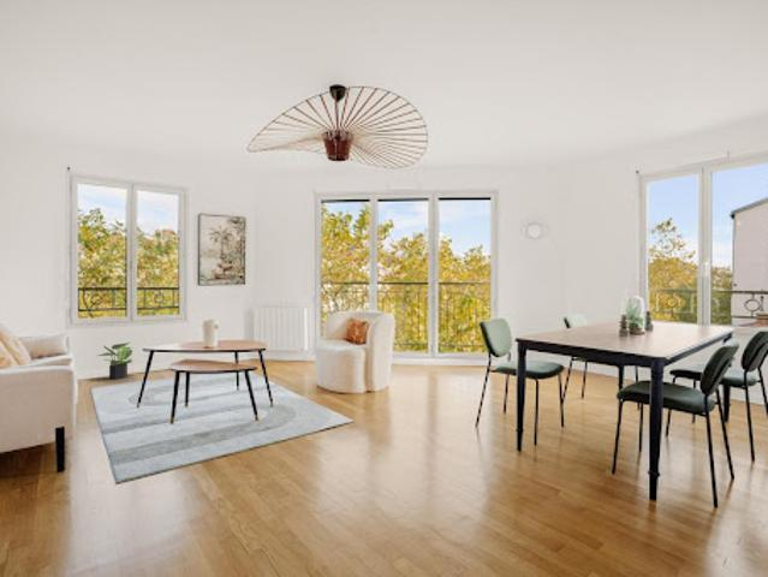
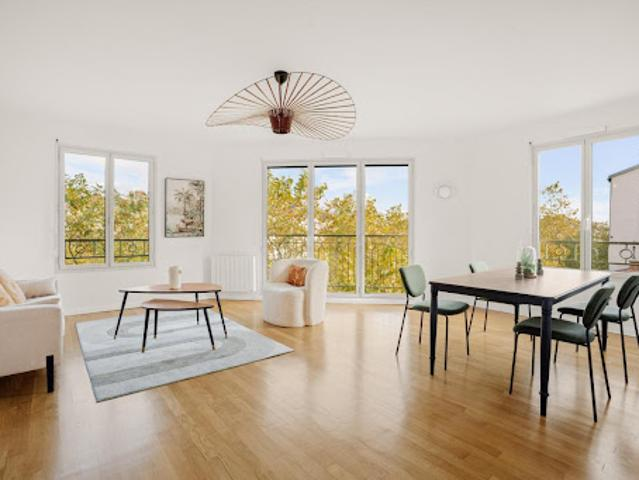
- potted plant [97,341,133,380]
